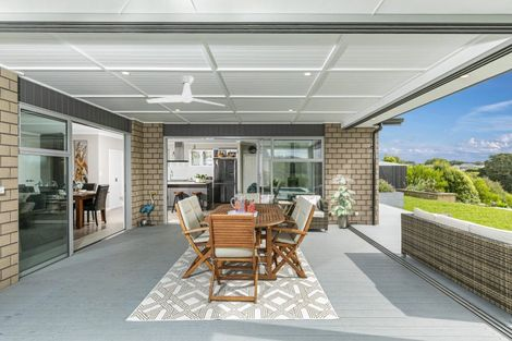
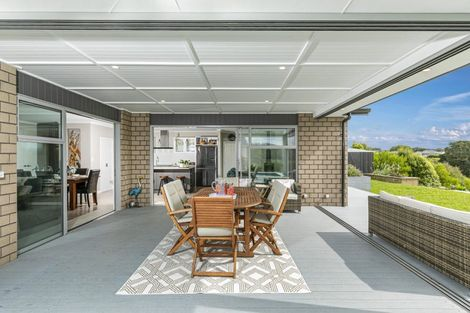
- indoor plant [328,173,356,229]
- ceiling fan [145,74,225,107]
